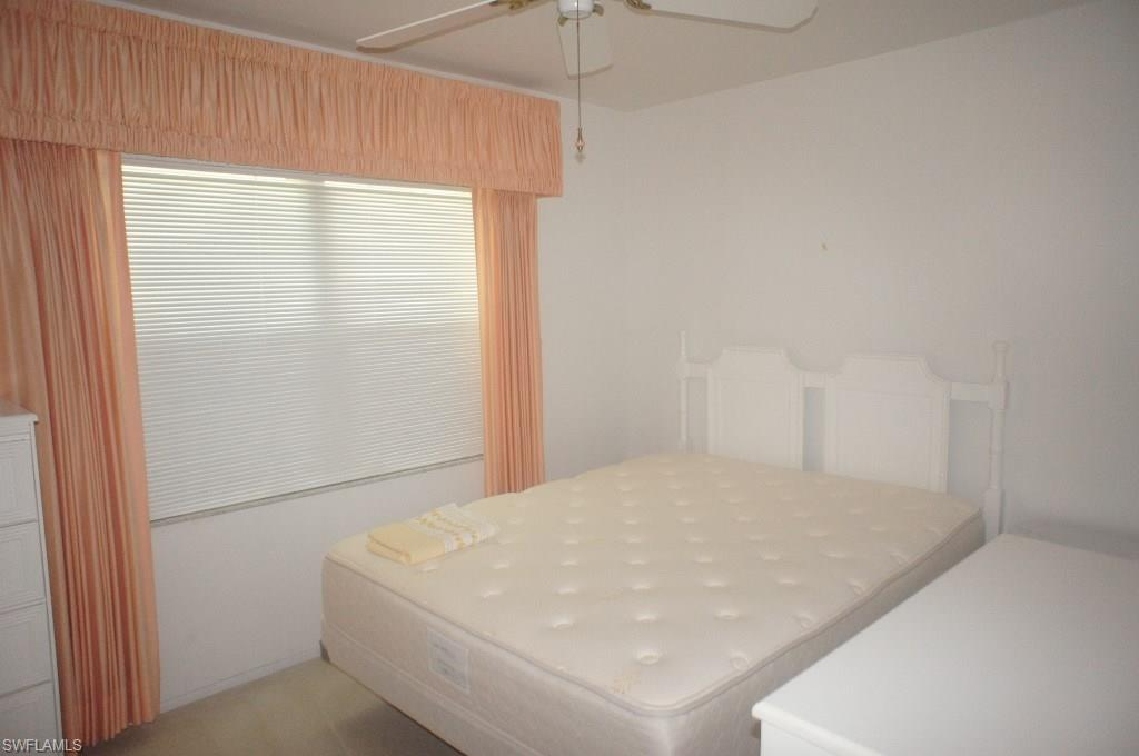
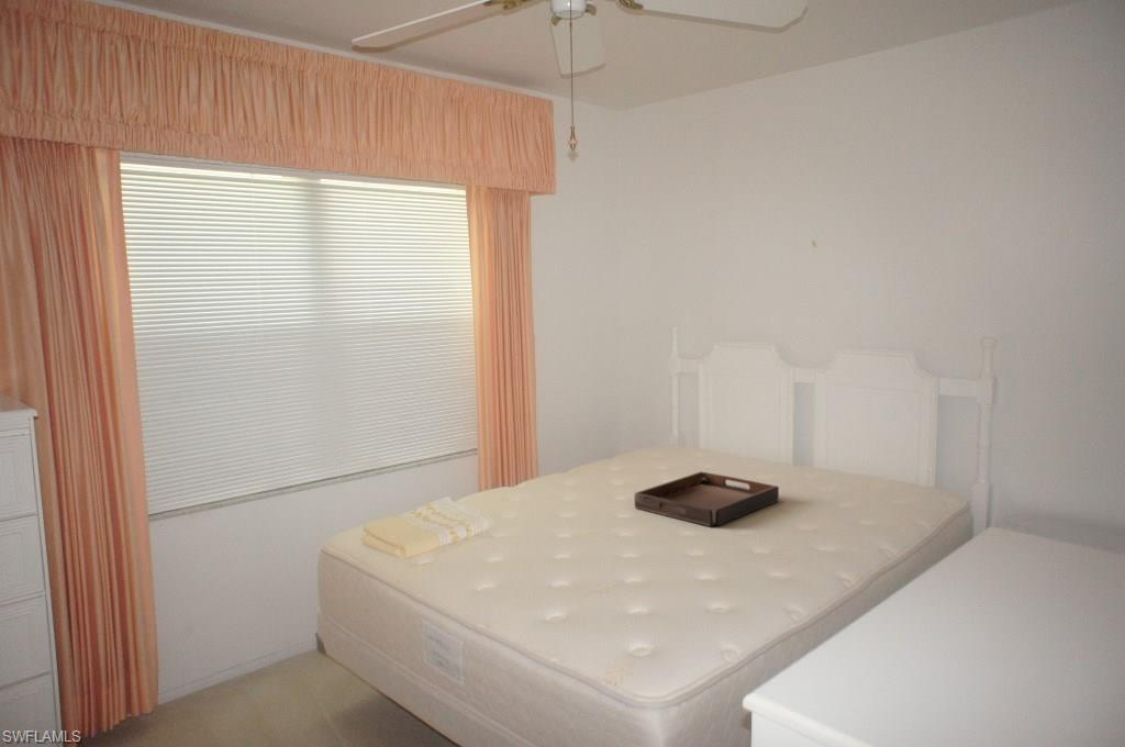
+ serving tray [634,470,780,527]
